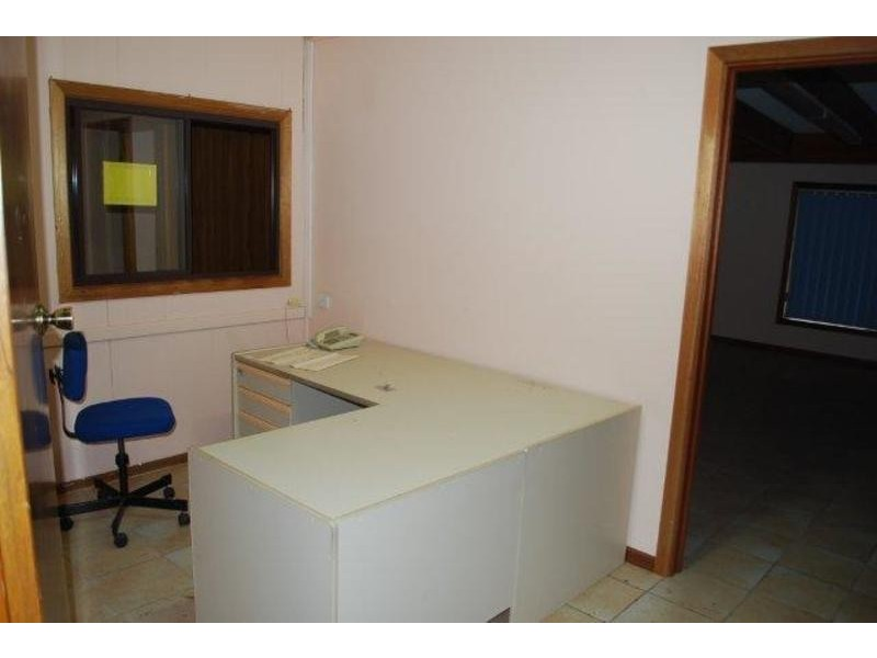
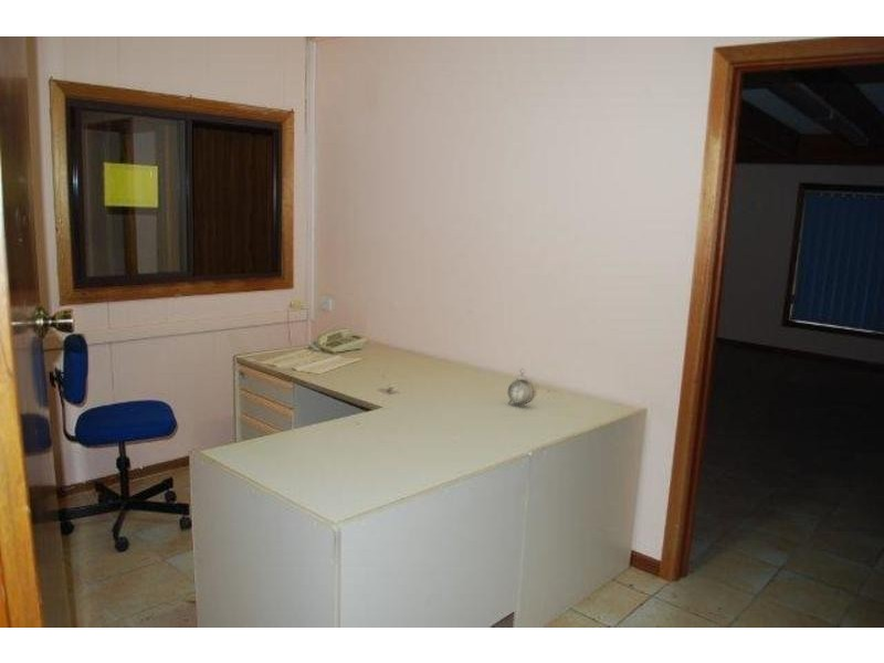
+ alarm clock [506,368,534,408]
